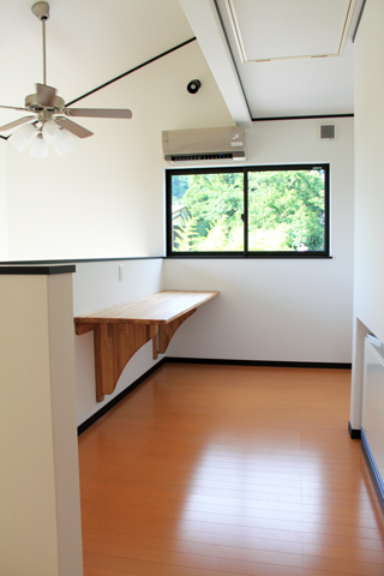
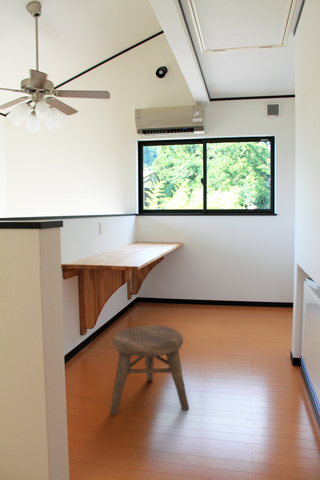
+ stool [109,324,190,416]
